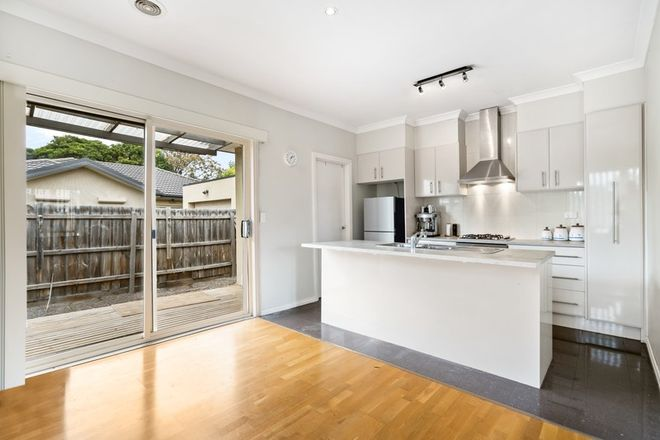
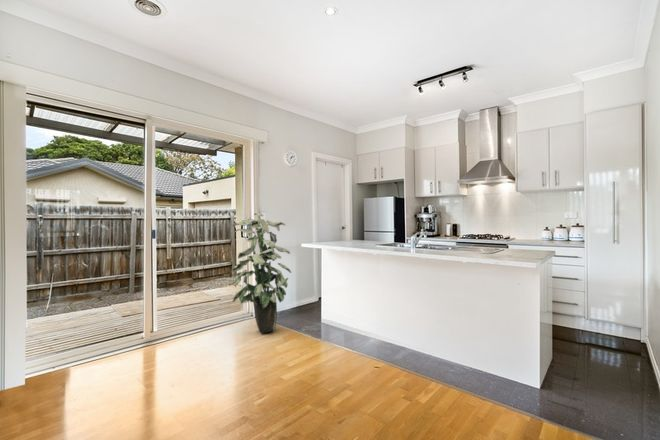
+ indoor plant [231,212,292,334]
